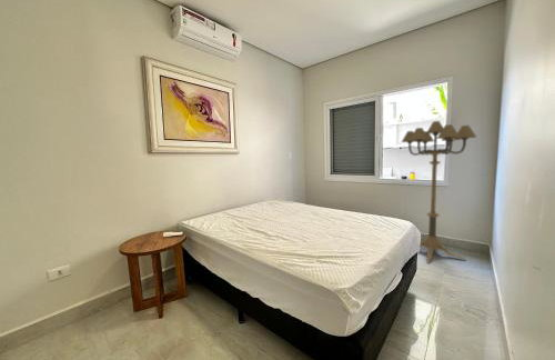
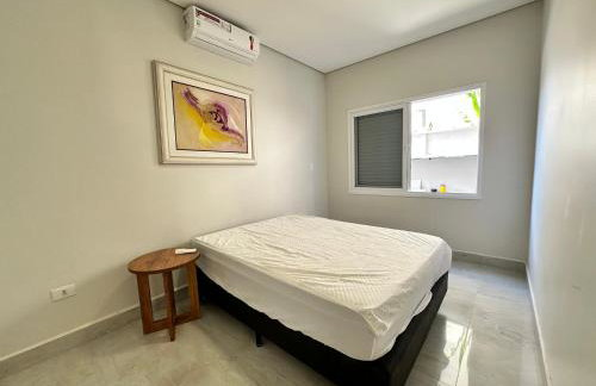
- floor lamp [401,120,477,263]
